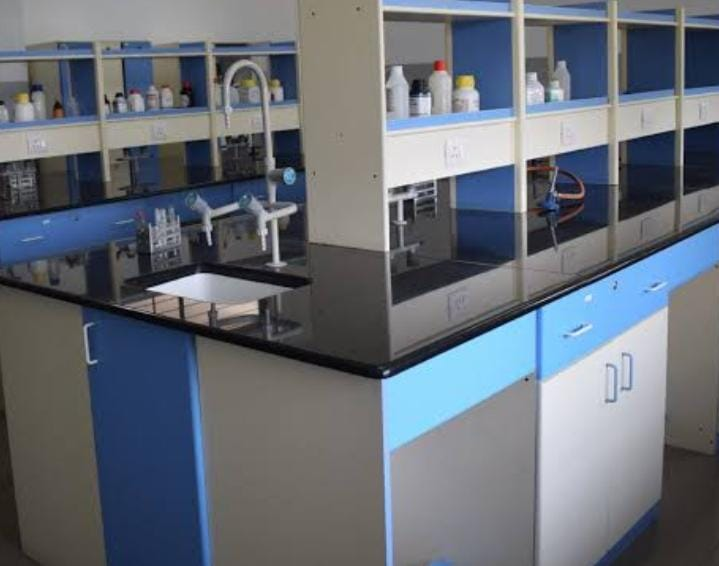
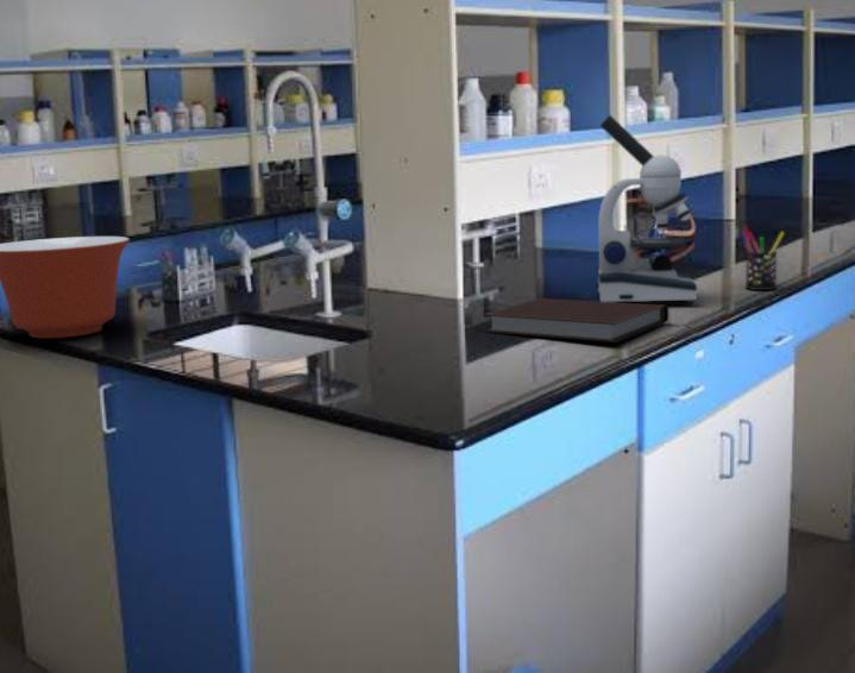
+ microscope [595,114,698,304]
+ pen holder [737,225,786,291]
+ notebook [482,297,669,344]
+ mixing bowl [0,235,131,339]
